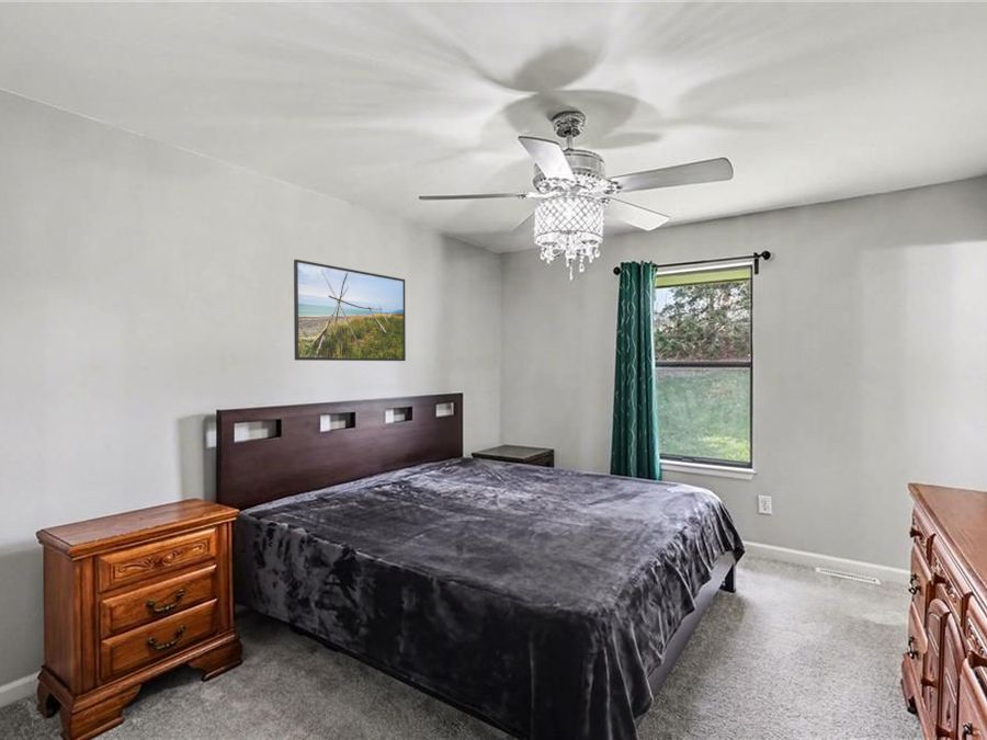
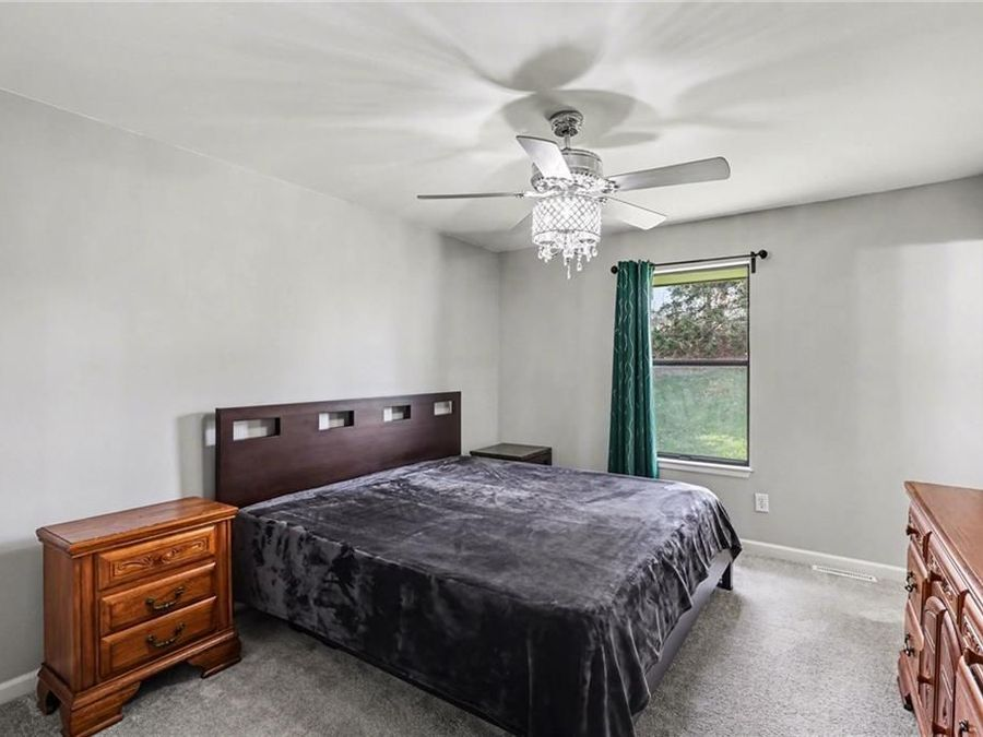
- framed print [293,259,407,362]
